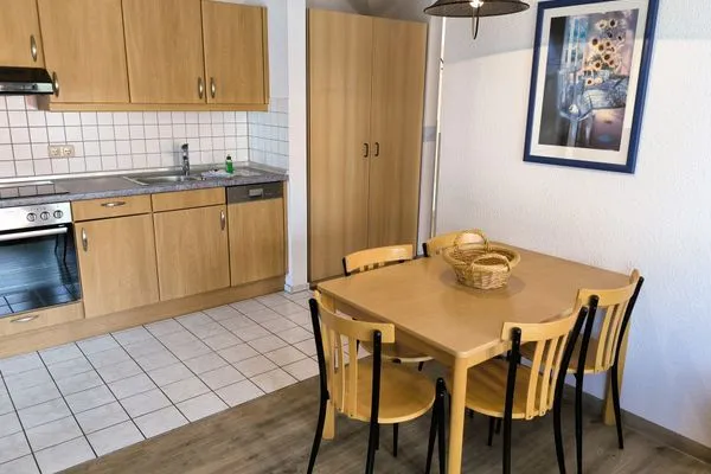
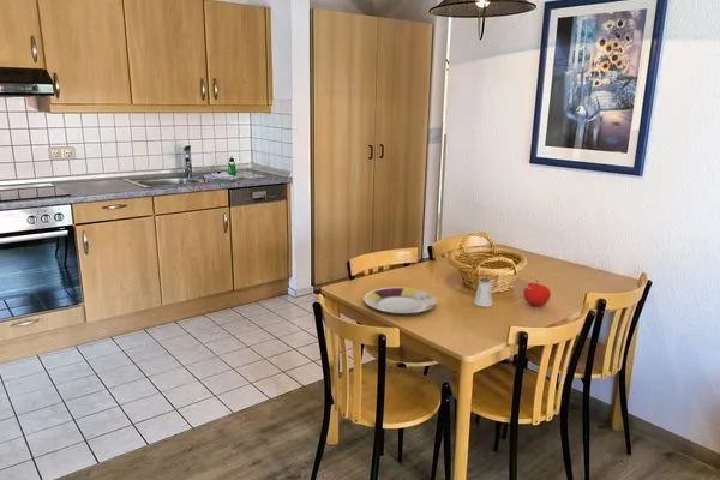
+ plate [362,287,438,316]
+ fruit [522,278,552,307]
+ saltshaker [473,276,493,308]
